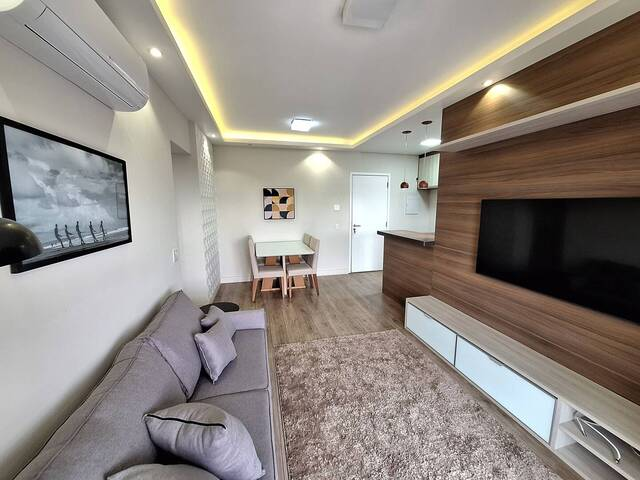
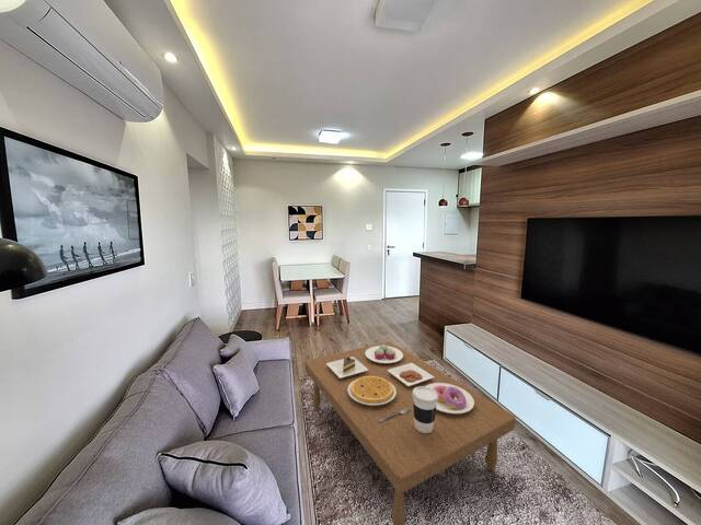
+ coffee table [304,340,517,525]
